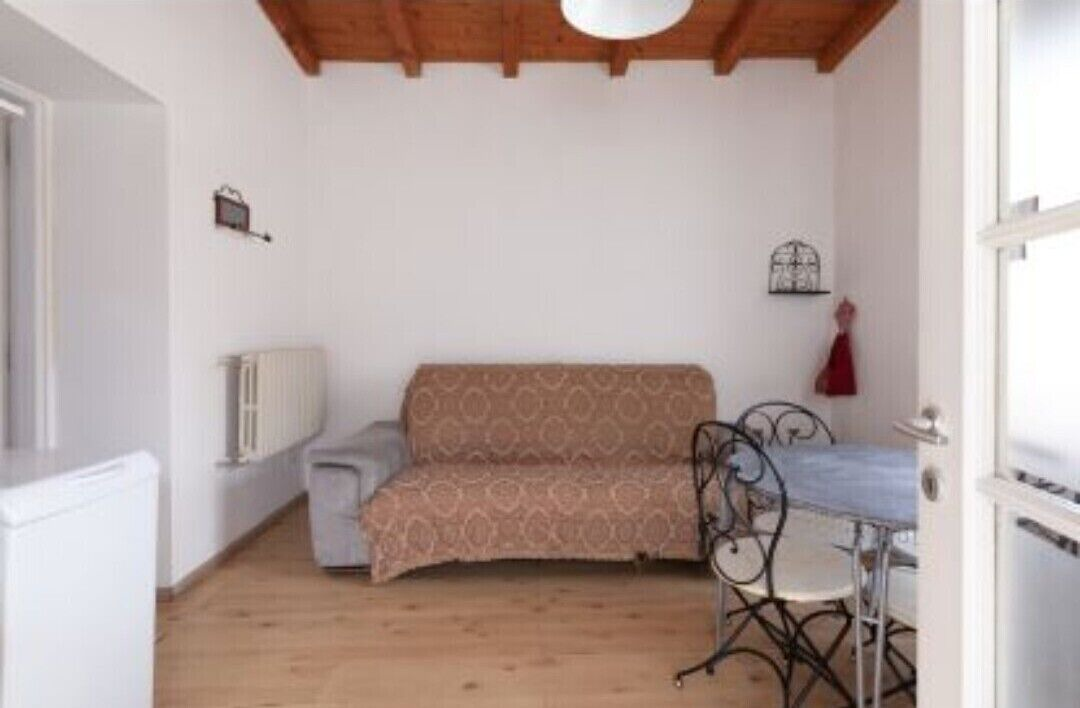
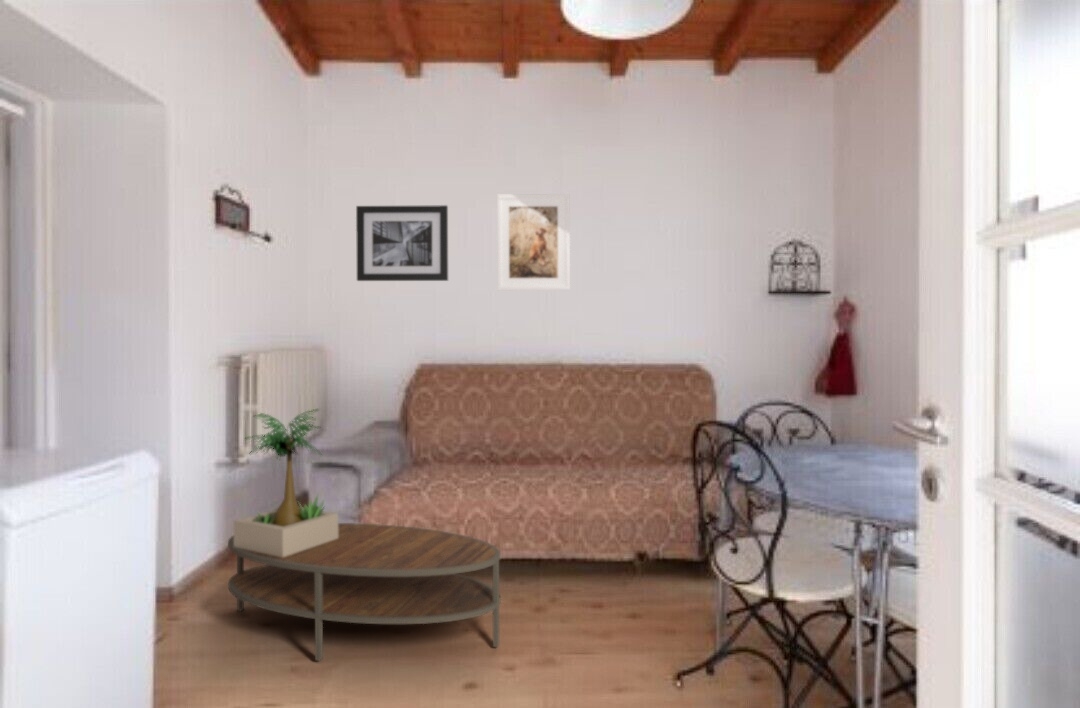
+ potted plant [233,408,339,557]
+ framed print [496,193,571,291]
+ wall art [355,204,449,282]
+ coffee table [227,522,501,662]
